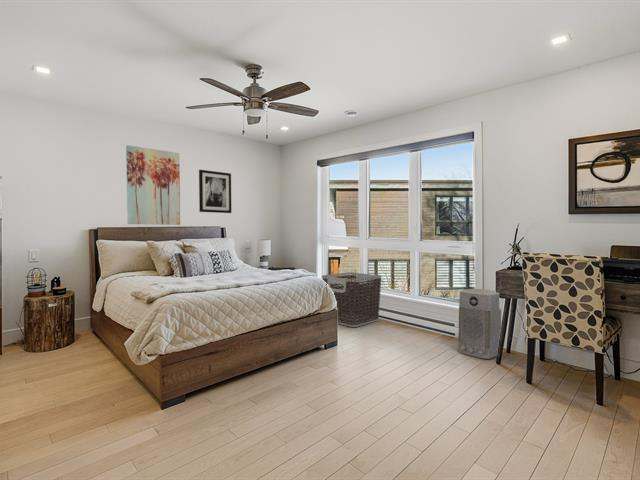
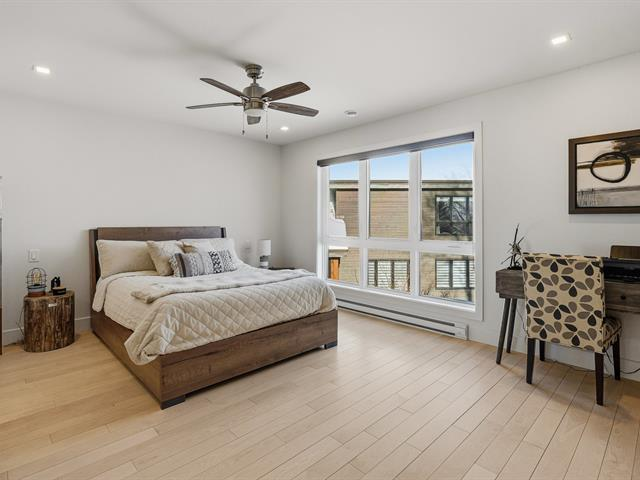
- wall art [125,144,181,226]
- air purifier [457,288,502,360]
- wall art [198,169,232,214]
- clothes hamper [321,271,382,328]
